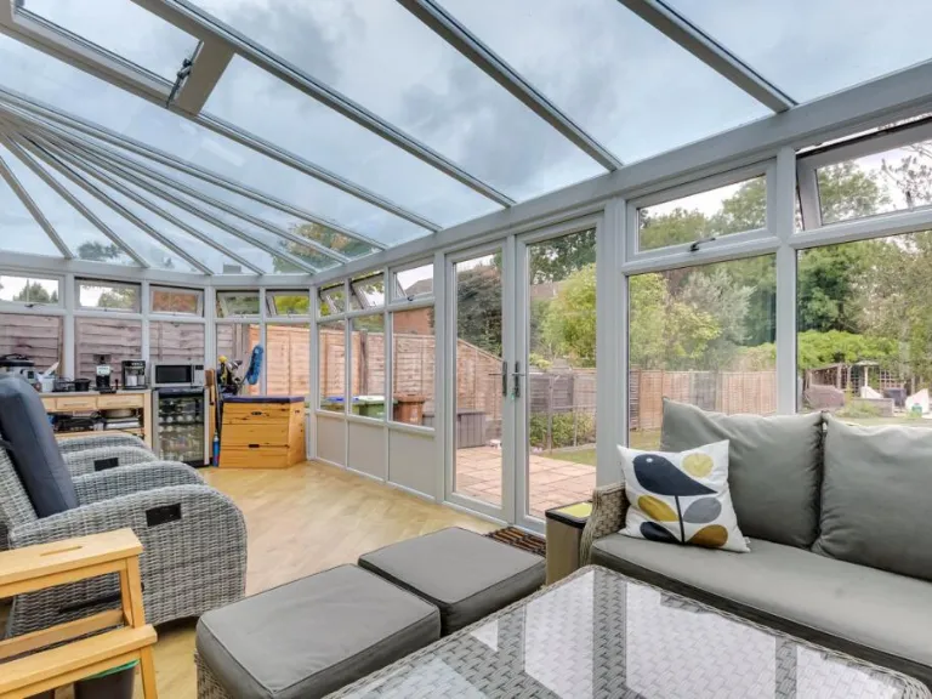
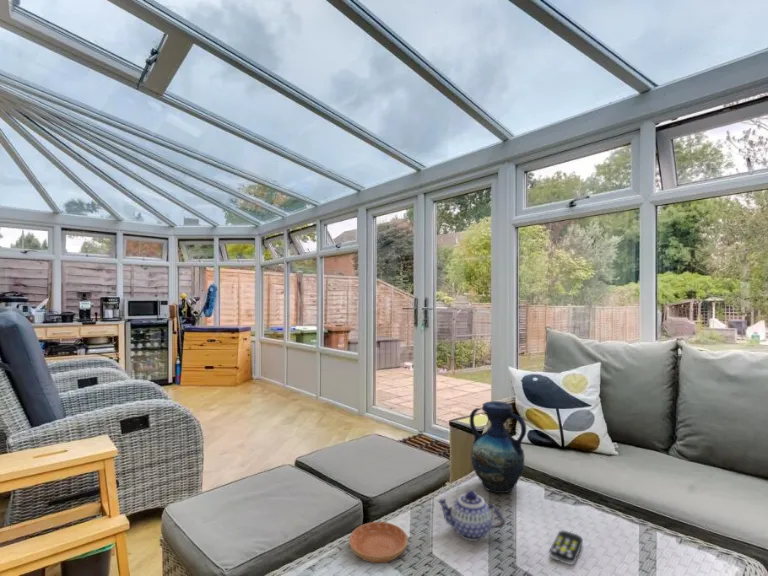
+ remote control [549,530,584,566]
+ teapot [435,489,507,542]
+ vase [469,400,527,494]
+ saucer [348,521,409,564]
